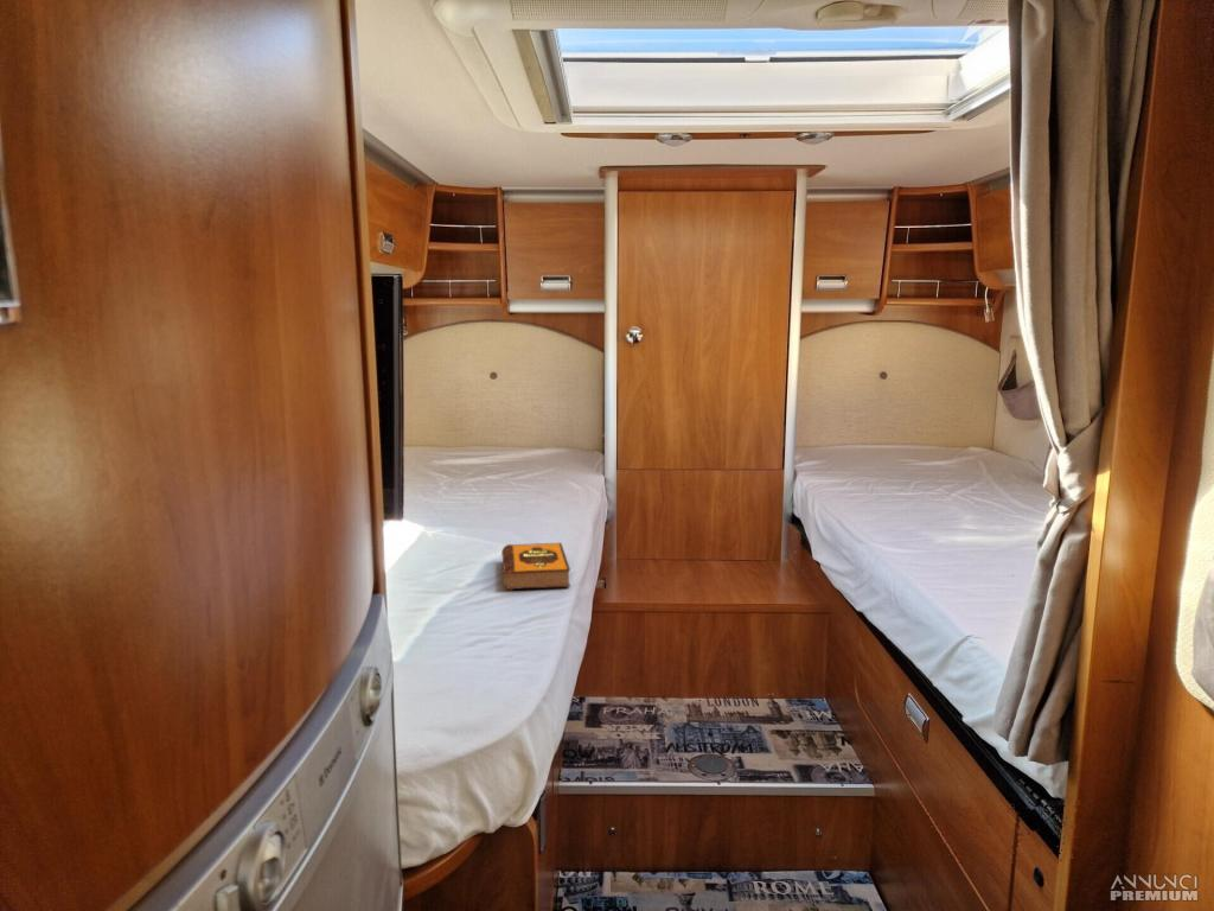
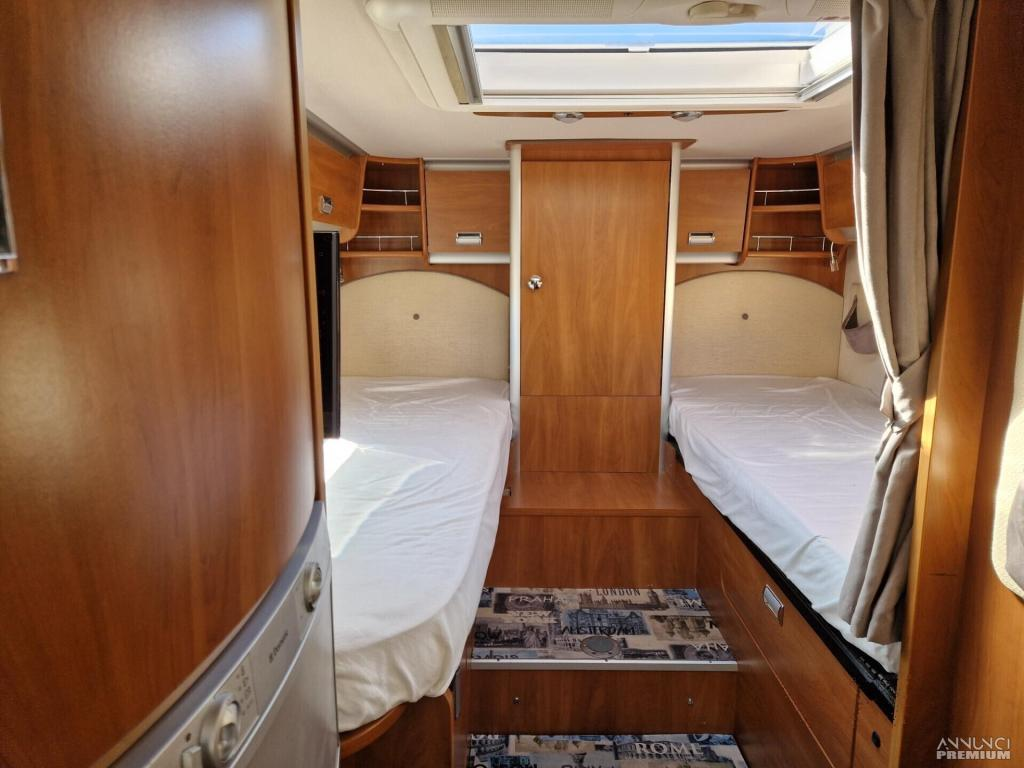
- hardback book [500,542,571,592]
